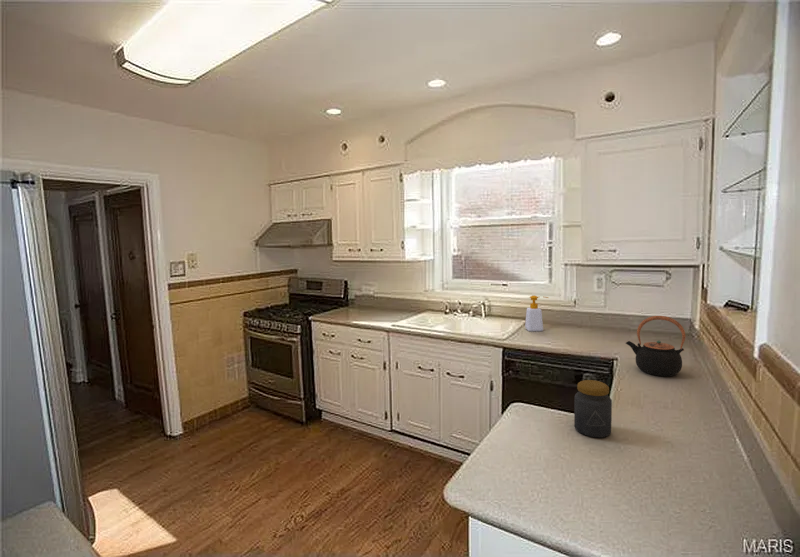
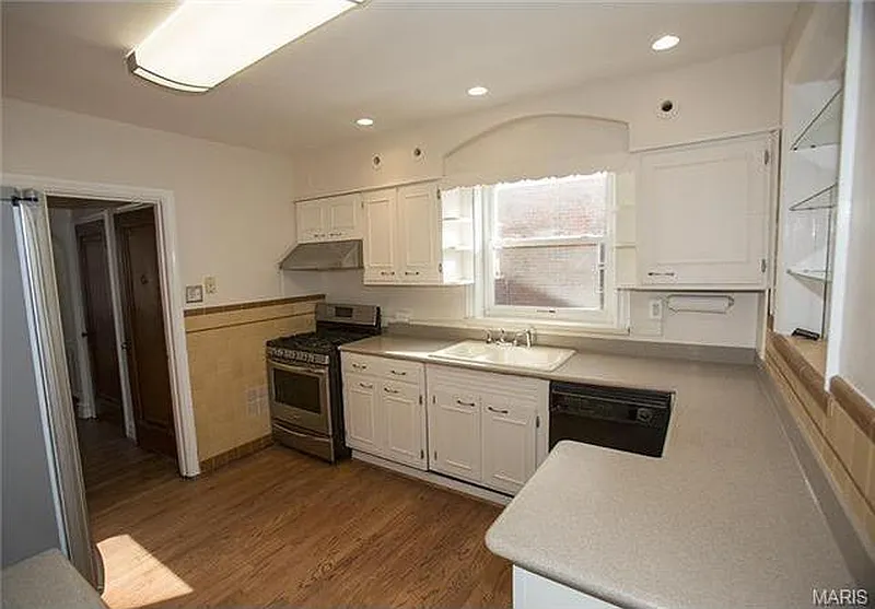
- teapot [625,315,686,377]
- soap bottle [524,294,550,332]
- jar [573,379,613,439]
